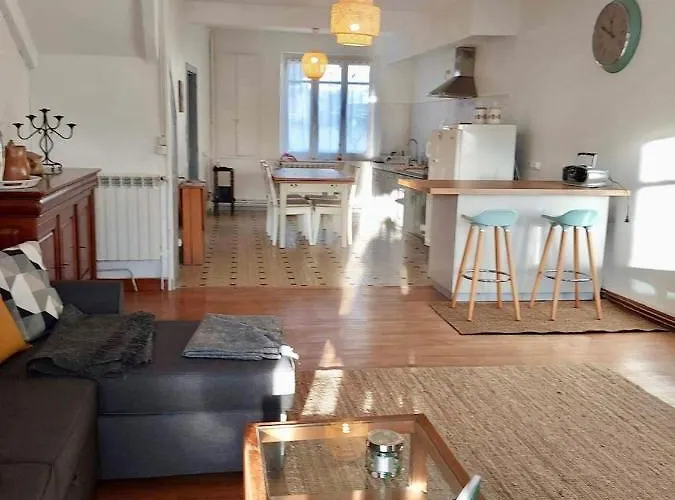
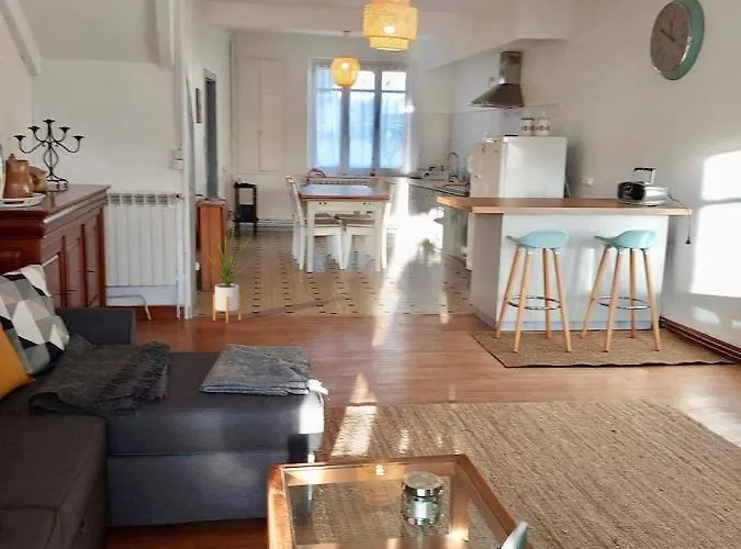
+ house plant [201,231,250,324]
